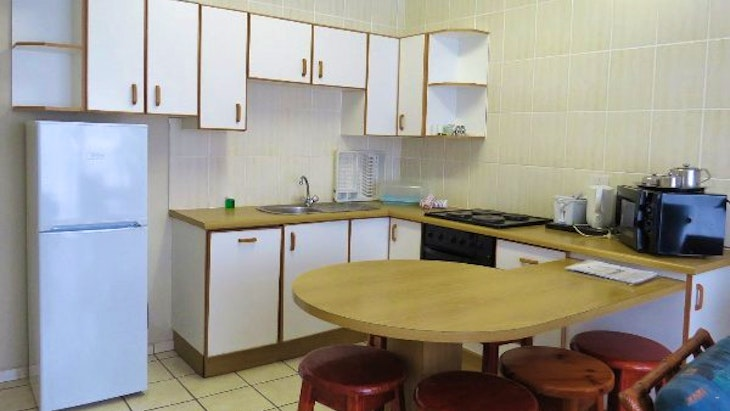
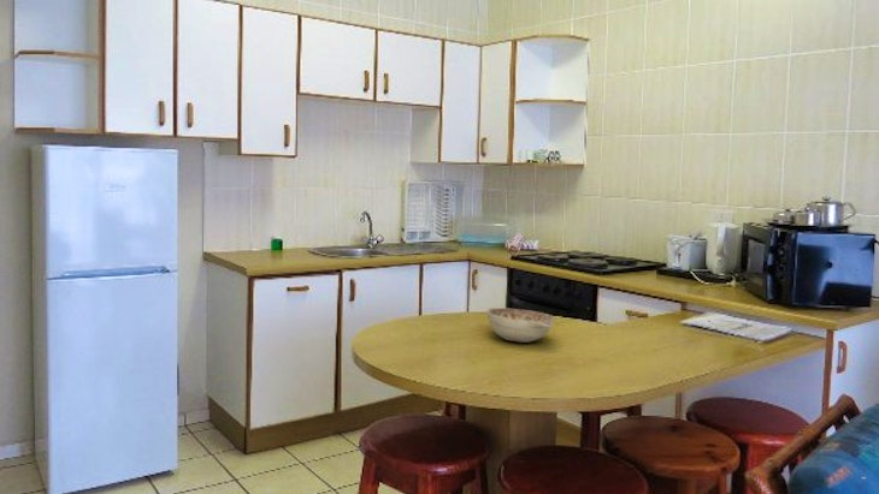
+ decorative bowl [485,306,555,344]
